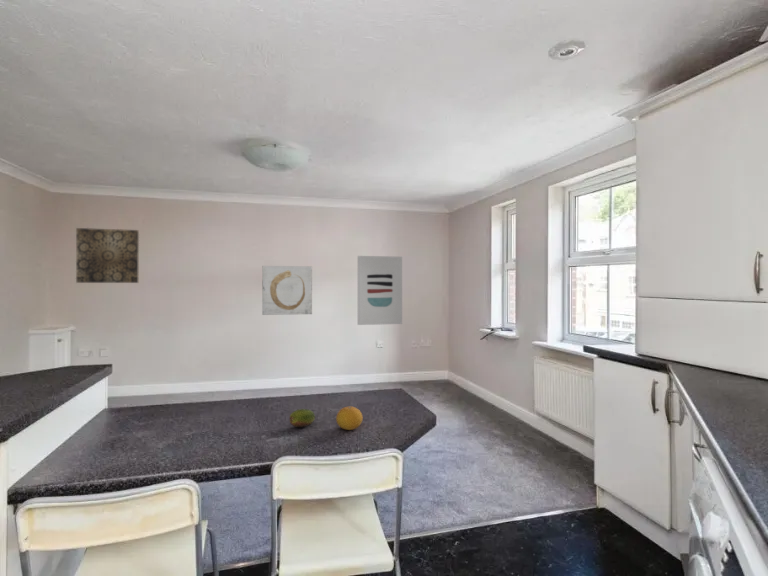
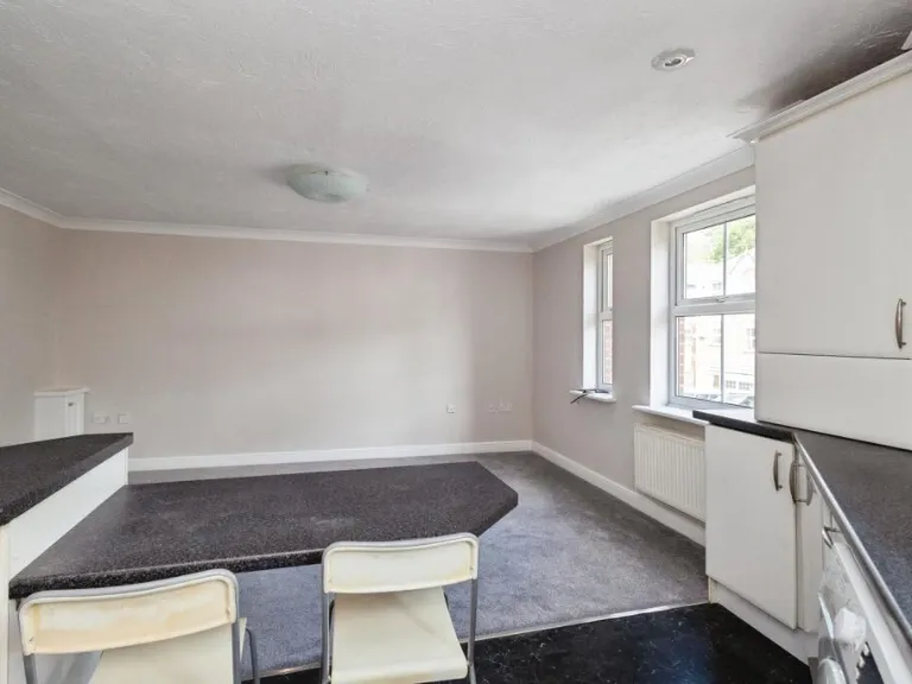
- wall art [75,227,140,284]
- fruit [335,406,363,431]
- wall art [357,255,403,326]
- fruit [289,408,316,428]
- wall art [261,265,313,316]
